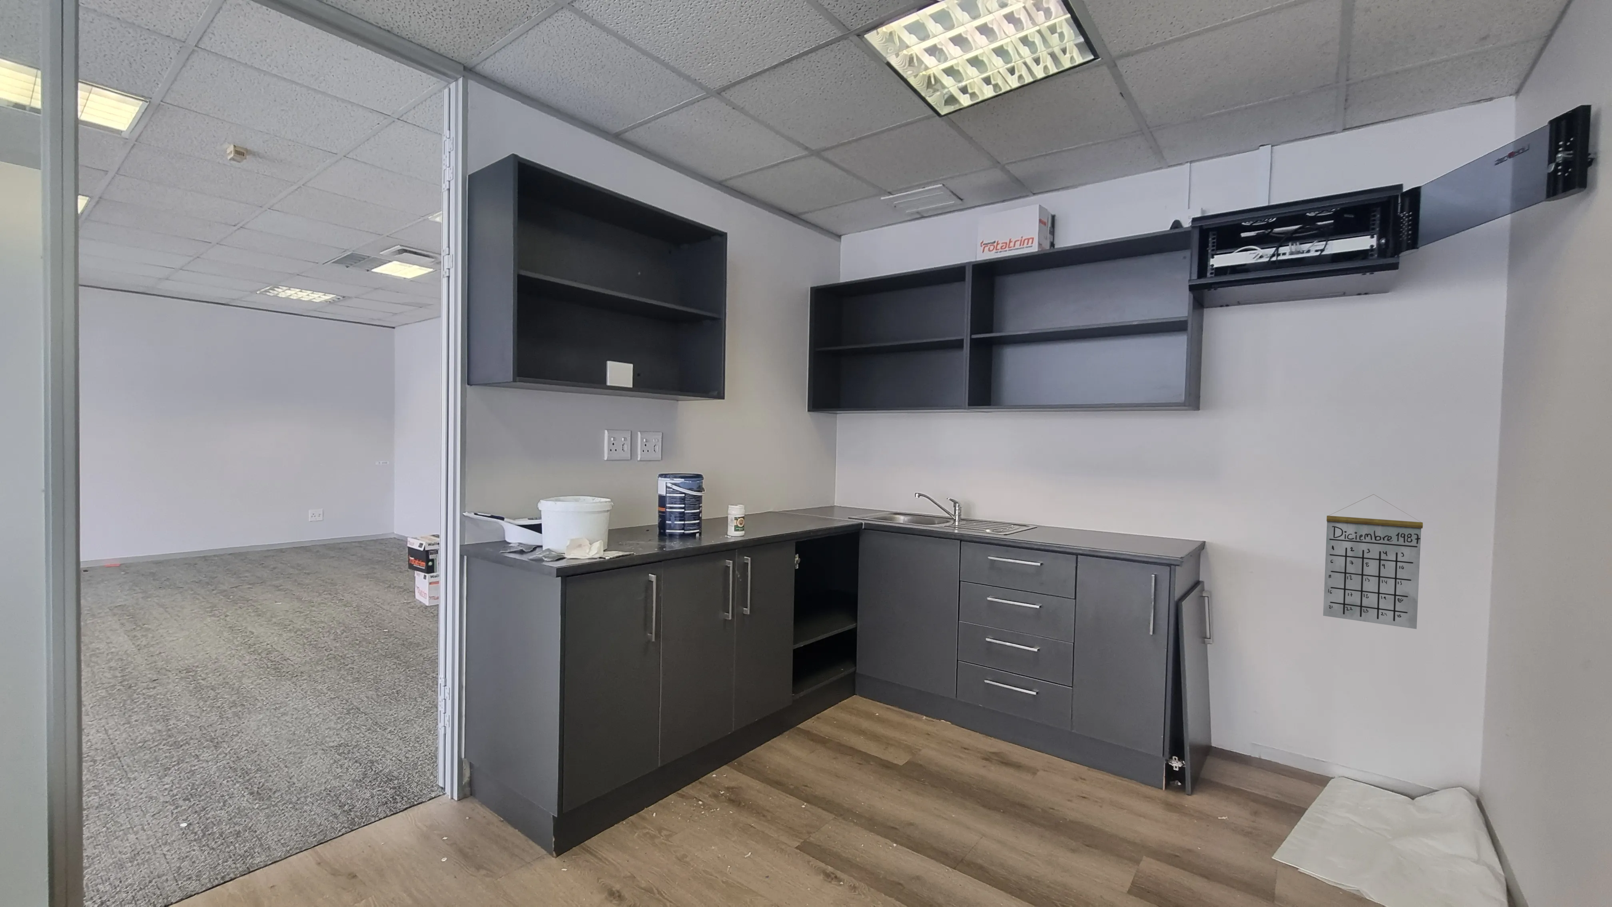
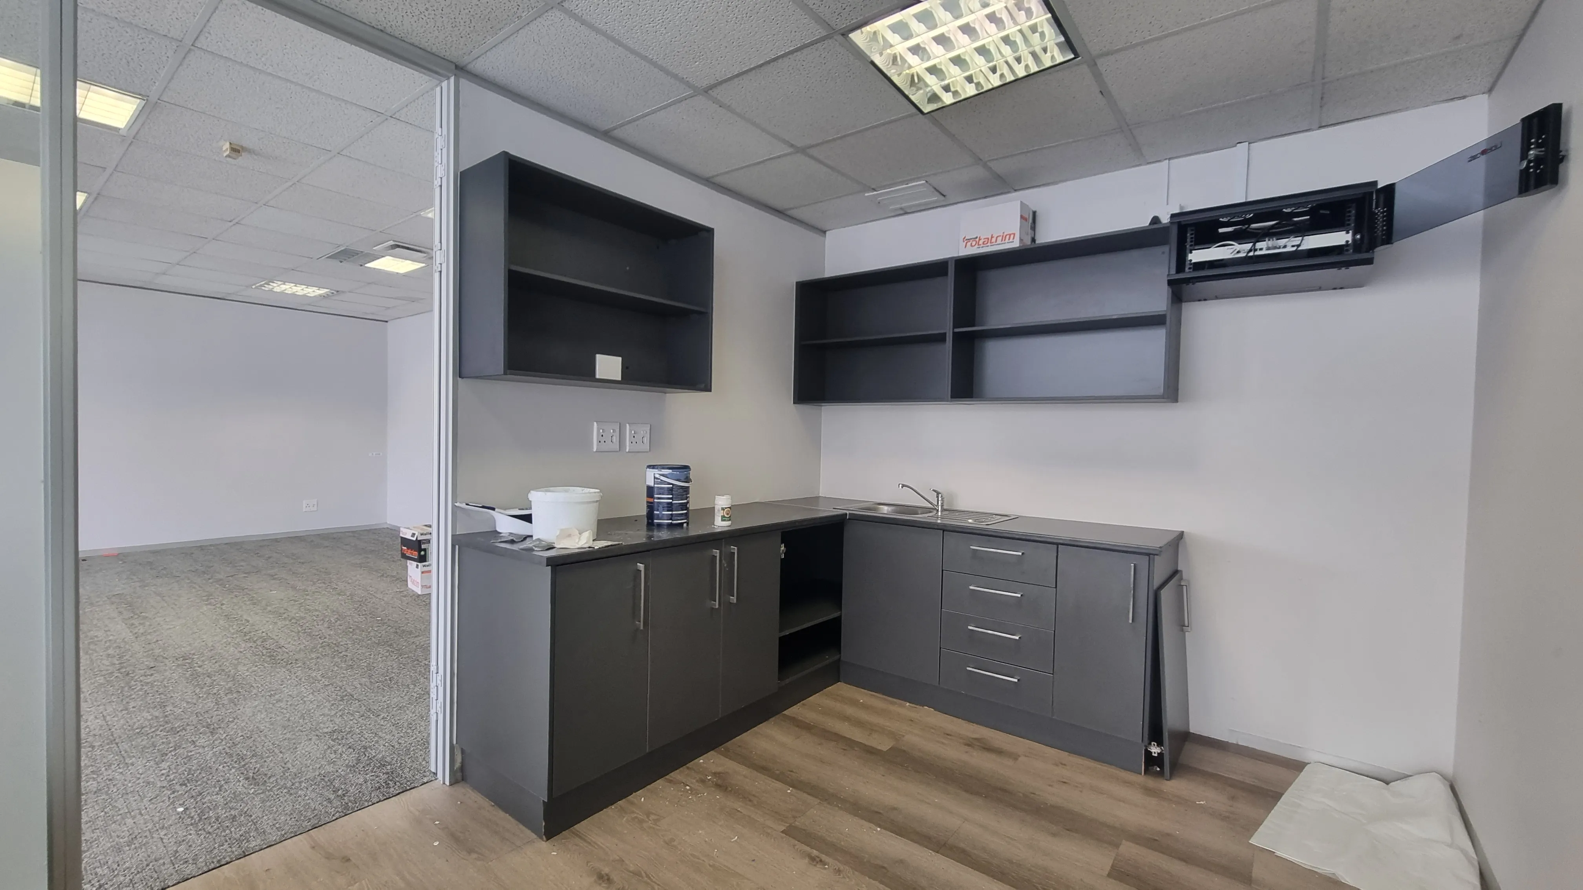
- calendar [1323,494,1424,629]
